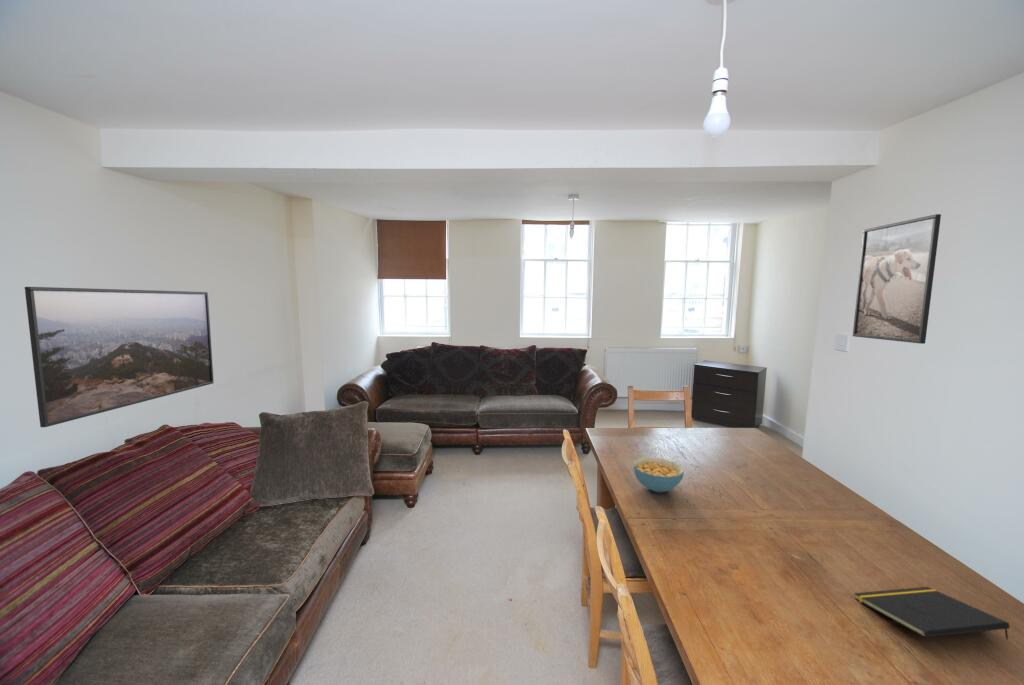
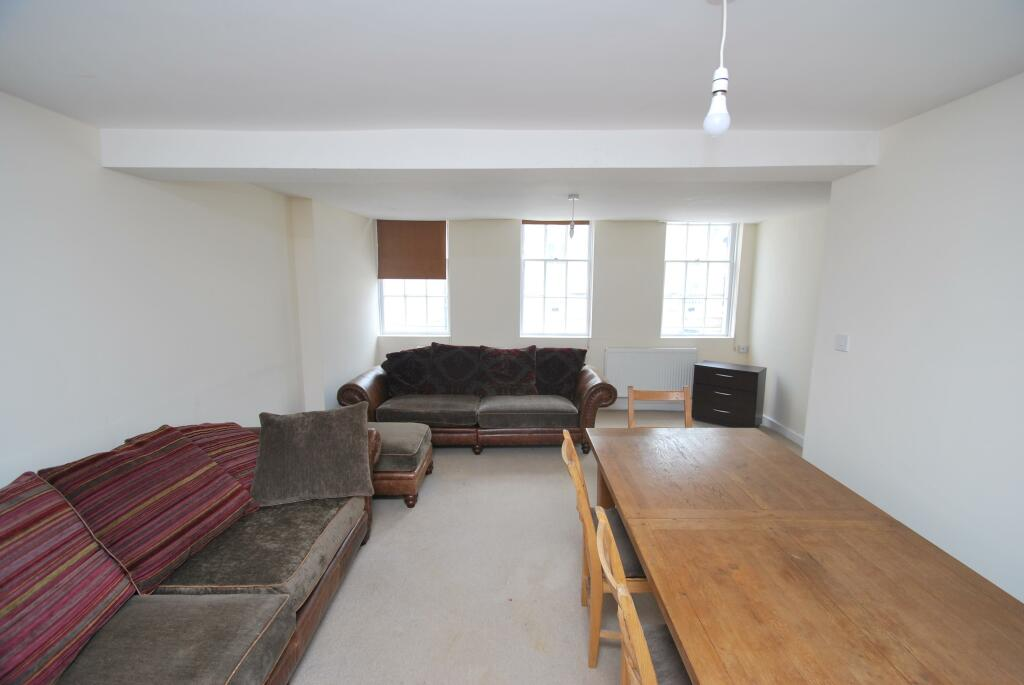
- cereal bowl [632,456,685,493]
- notepad [853,586,1011,641]
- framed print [852,213,942,345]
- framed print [24,286,215,428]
